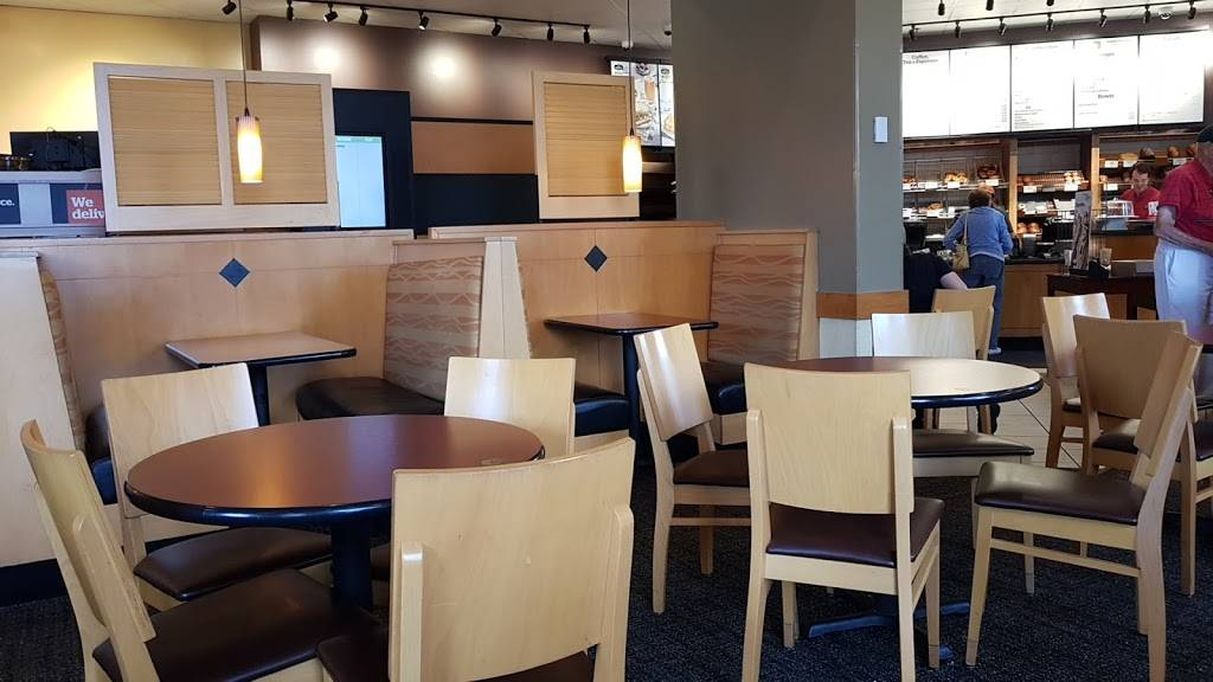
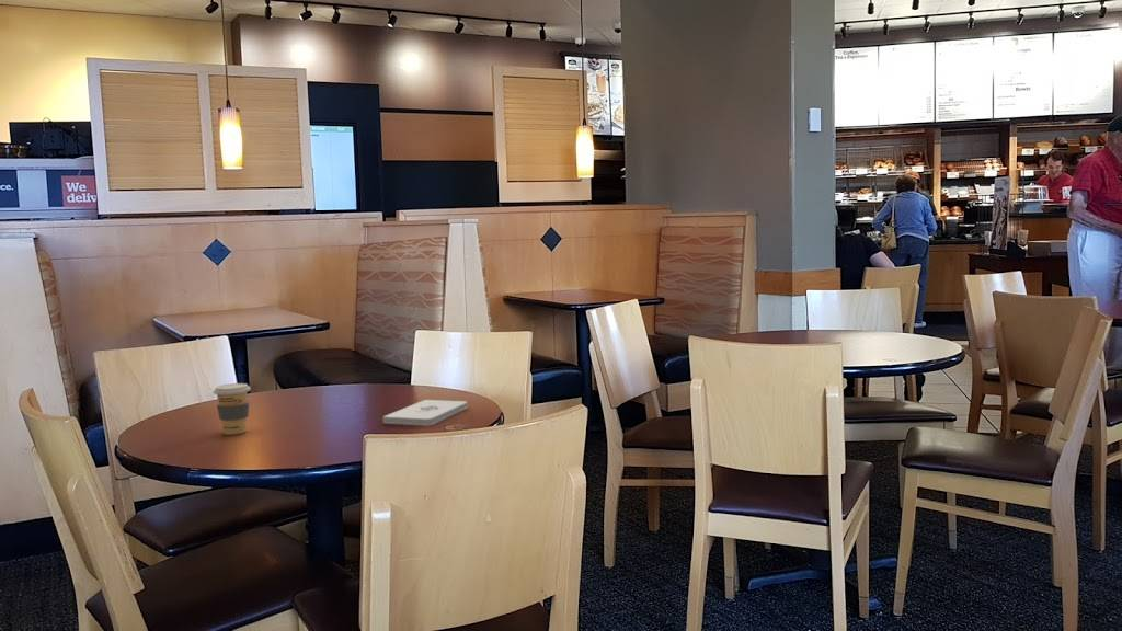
+ coffee cup [213,382,252,436]
+ notepad [382,399,468,427]
